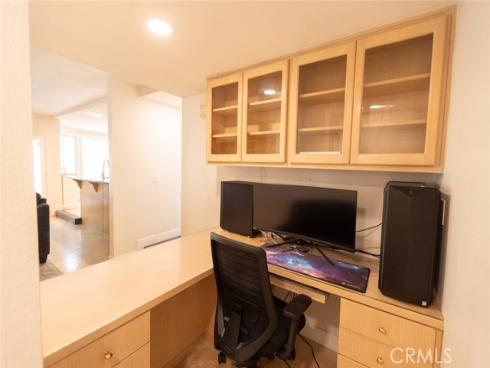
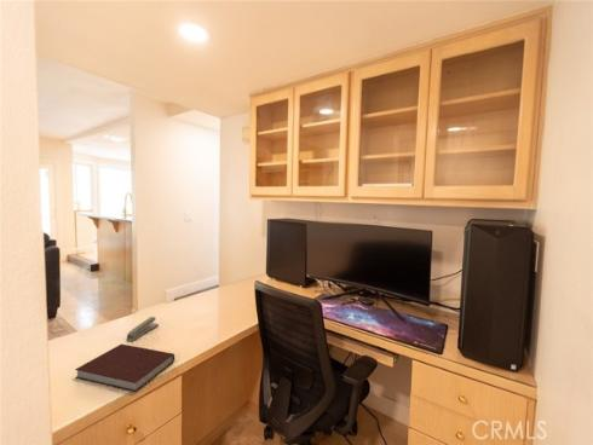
+ notebook [74,343,175,393]
+ stapler [125,316,160,342]
